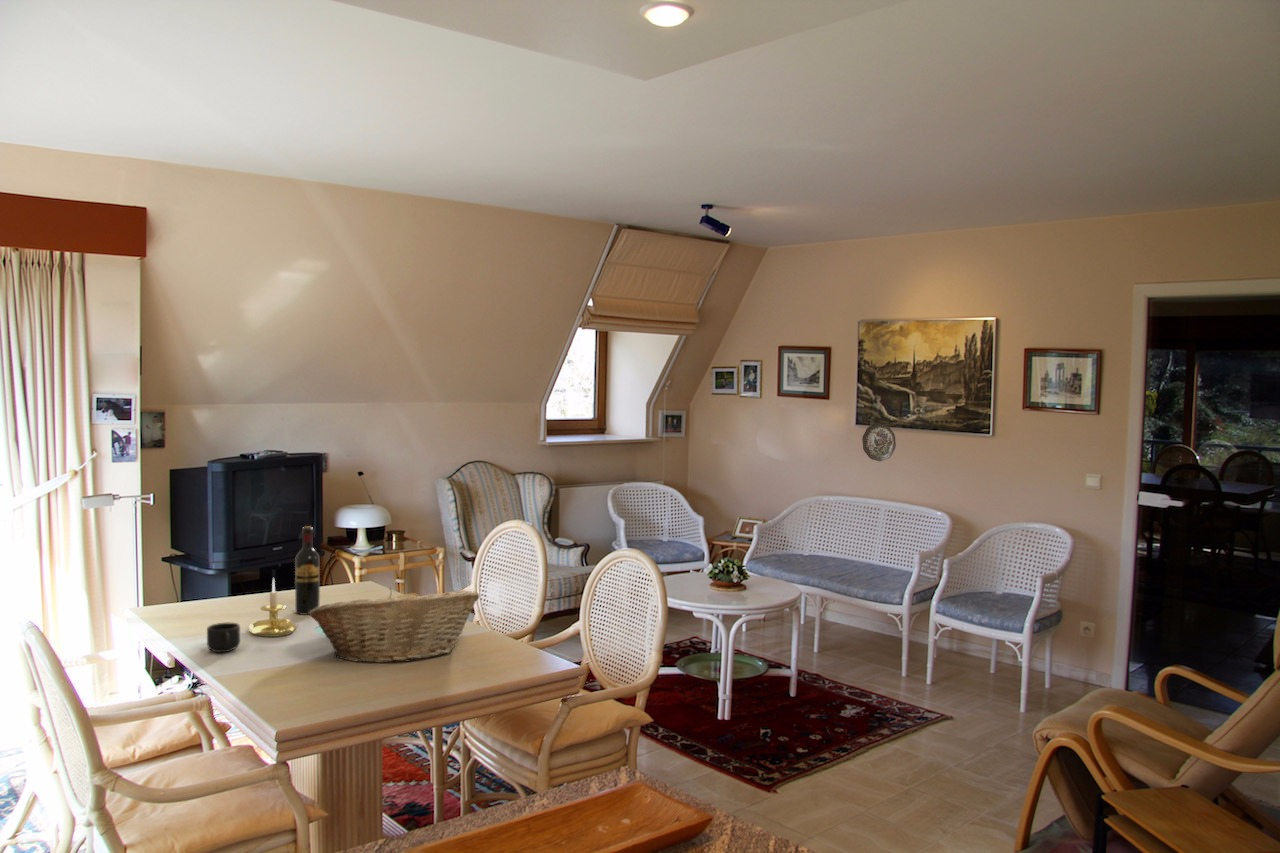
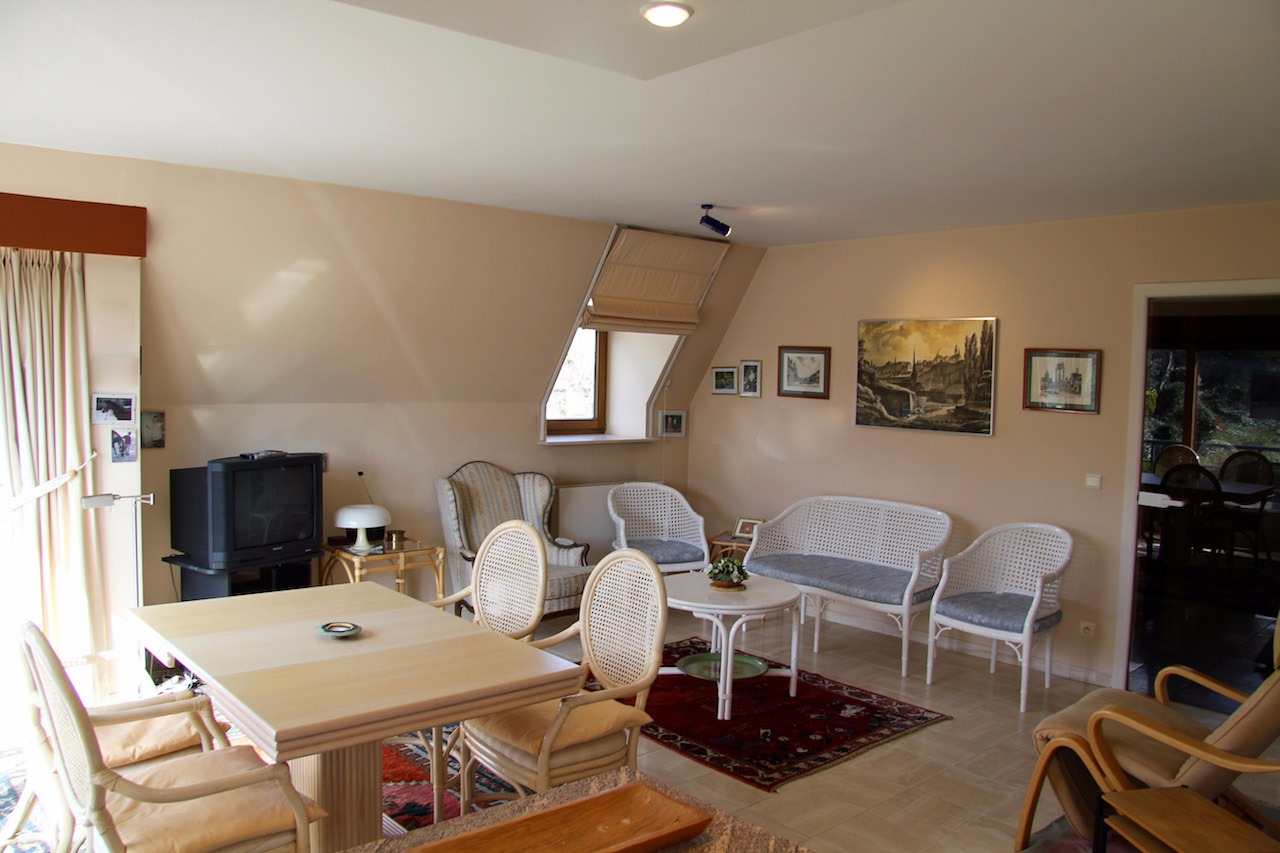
- fruit basket [308,587,480,664]
- wine bottle [294,525,321,616]
- candle holder [248,577,299,638]
- decorative plate [861,422,897,462]
- mug [206,622,241,653]
